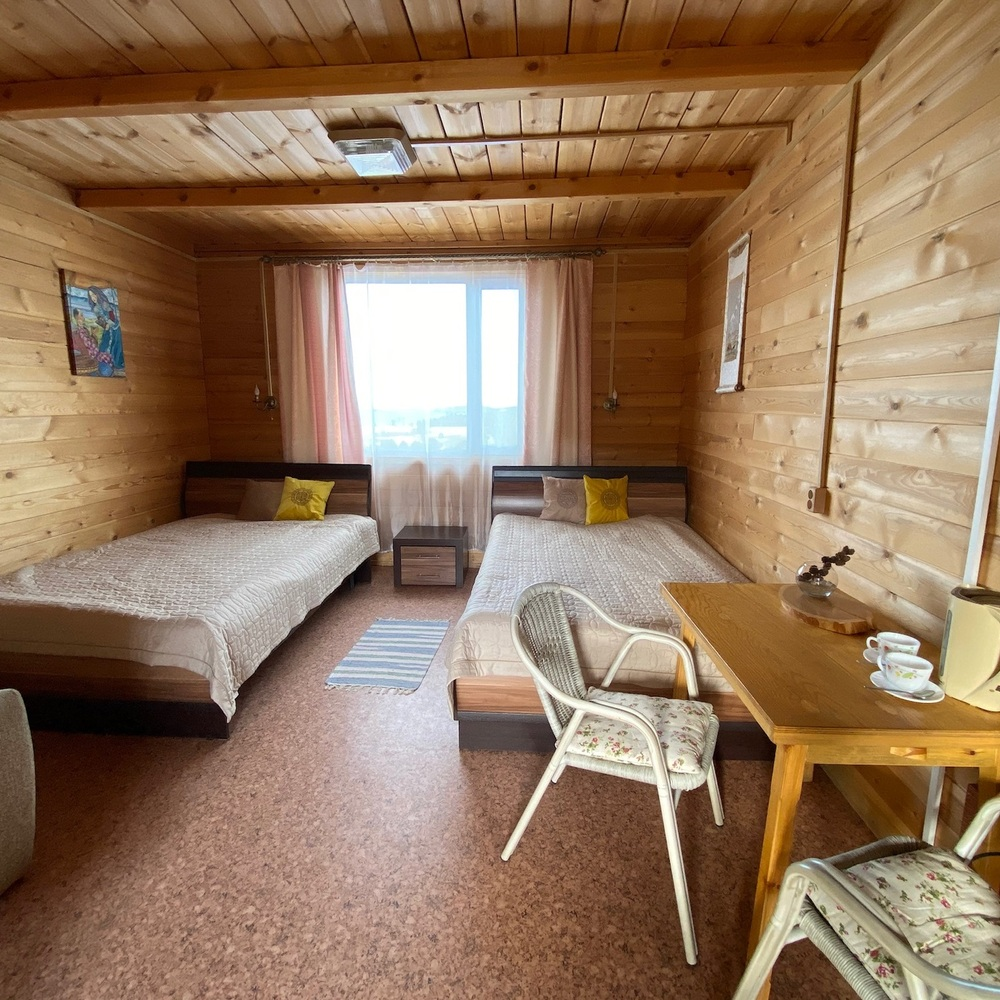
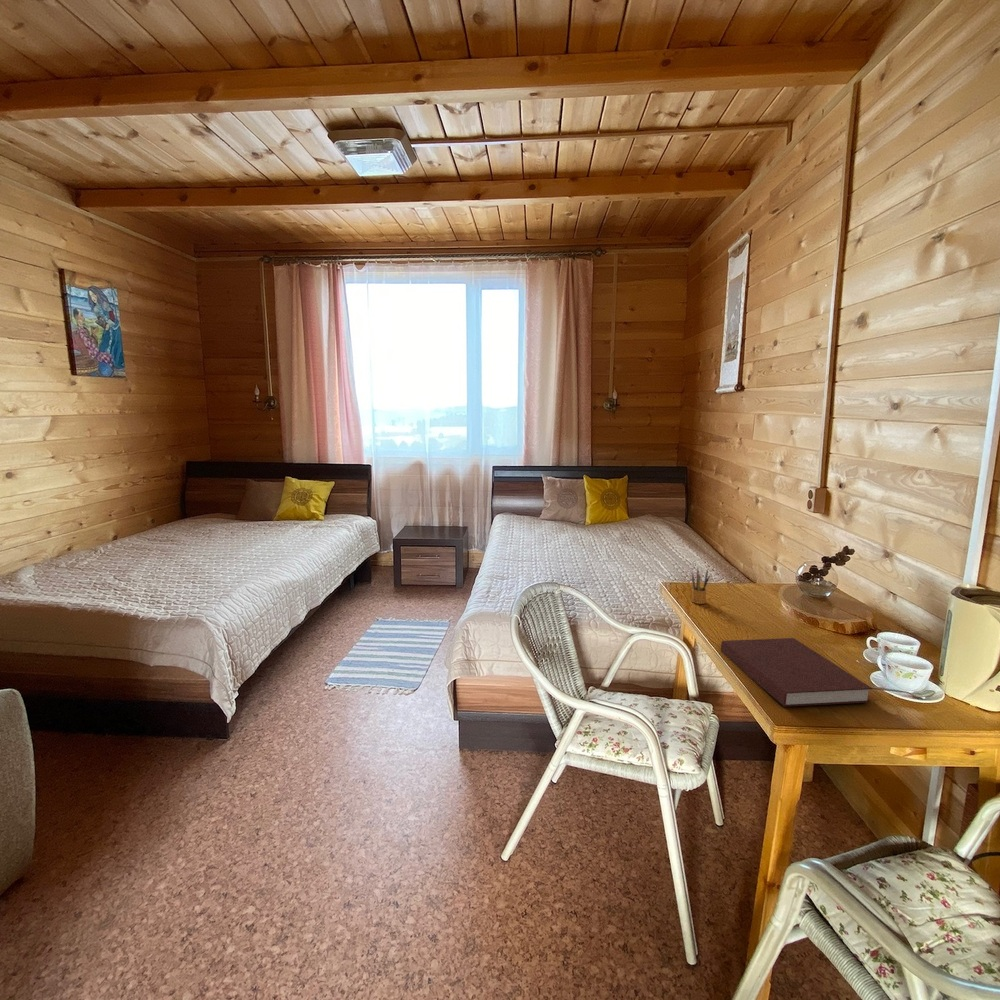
+ notebook [720,637,873,708]
+ pencil box [691,566,711,605]
